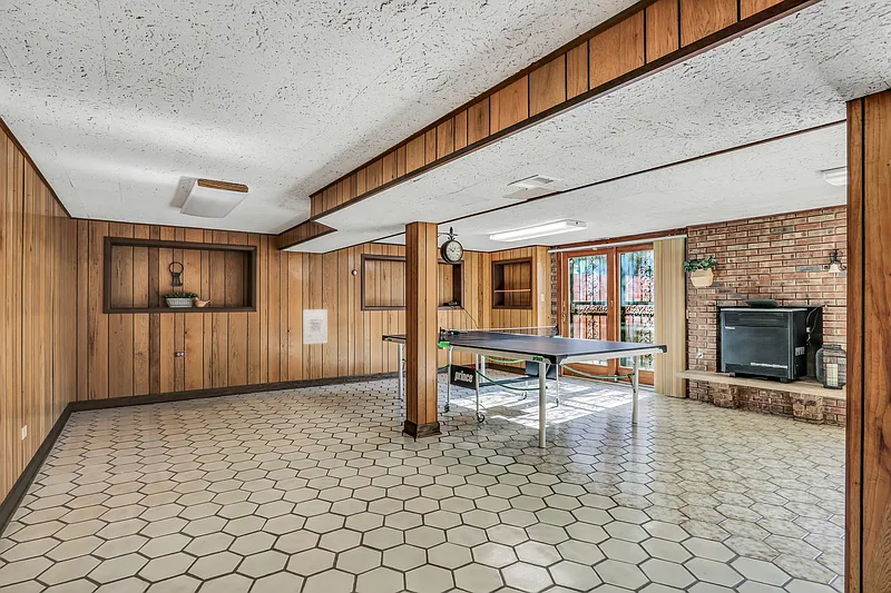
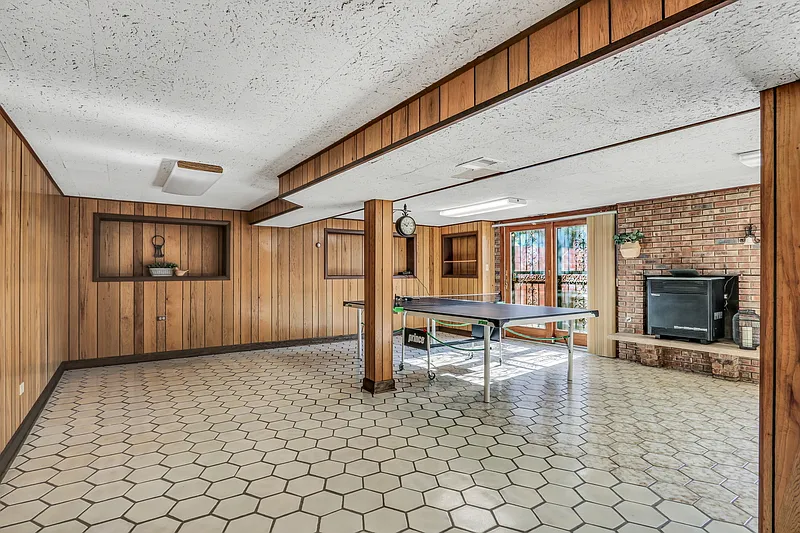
- wall art [302,308,329,345]
